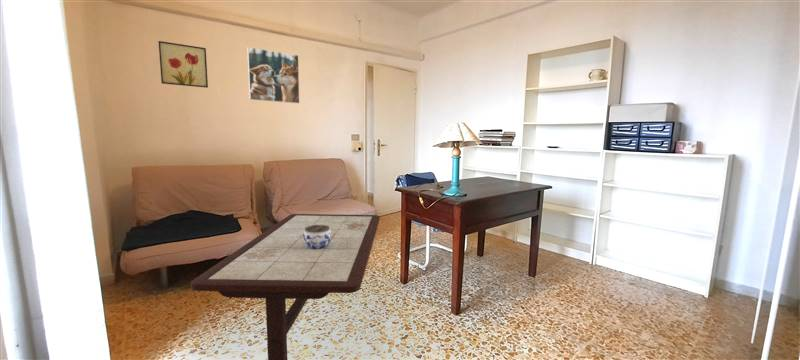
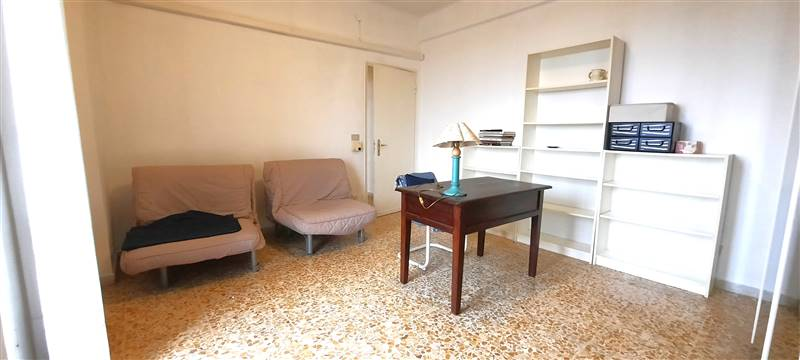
- jar [303,225,331,249]
- wall art [157,40,209,89]
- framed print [246,46,301,105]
- coffee table [190,213,381,360]
